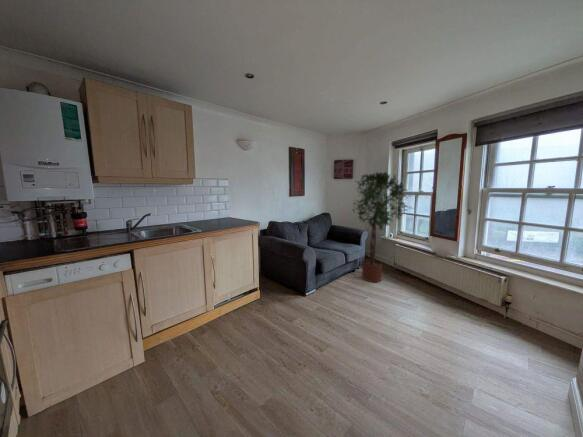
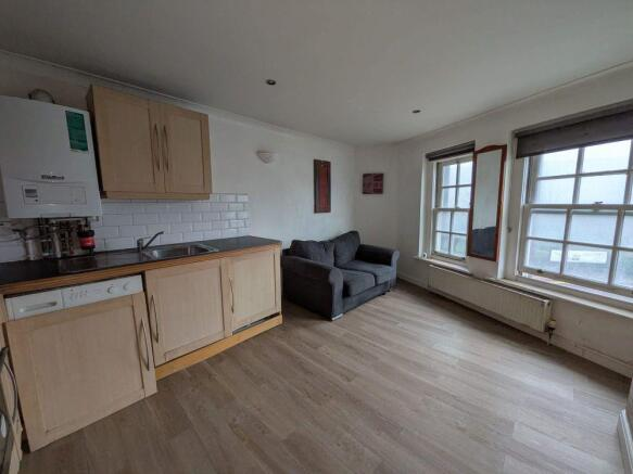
- potted tree [351,170,416,283]
